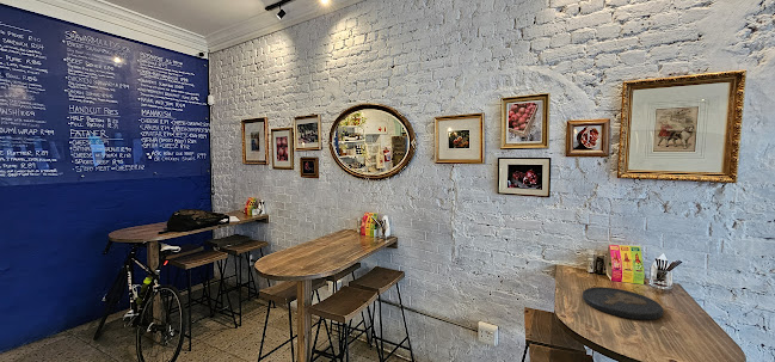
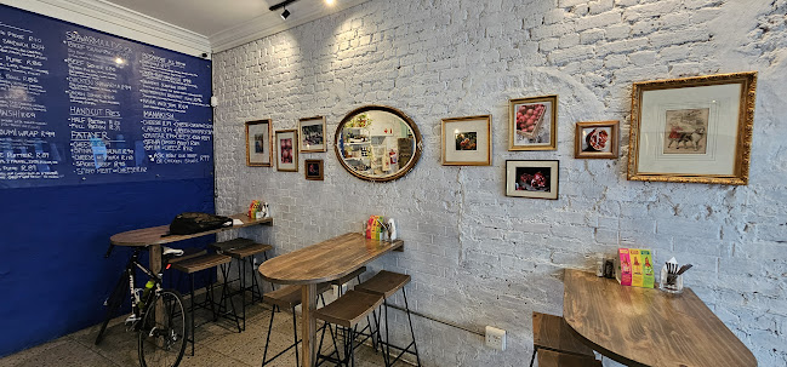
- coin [582,286,664,321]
